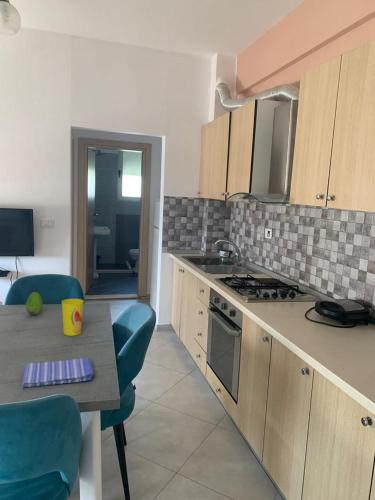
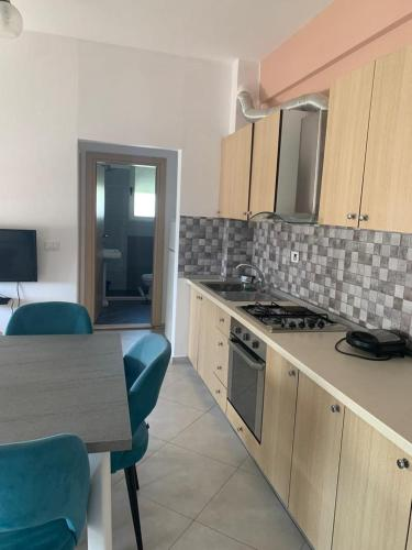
- dish towel [21,356,95,389]
- cup [61,298,84,337]
- fruit [25,291,44,316]
